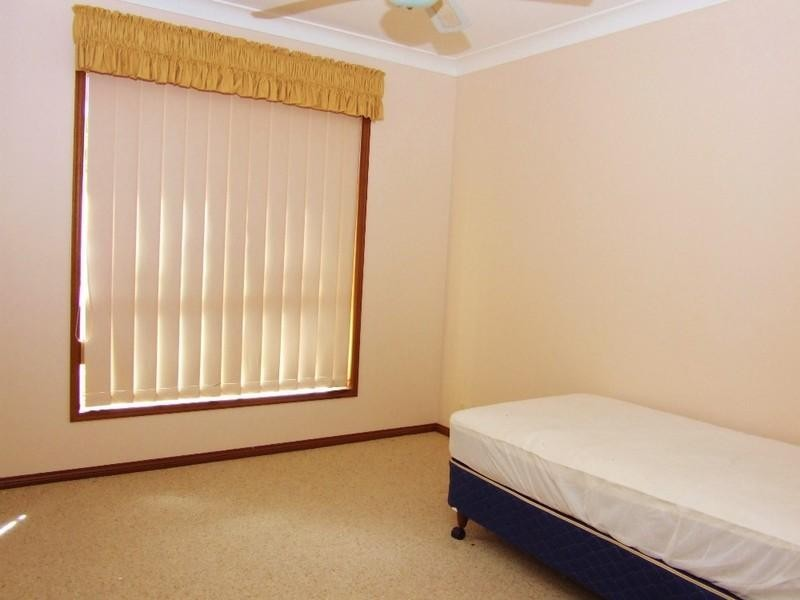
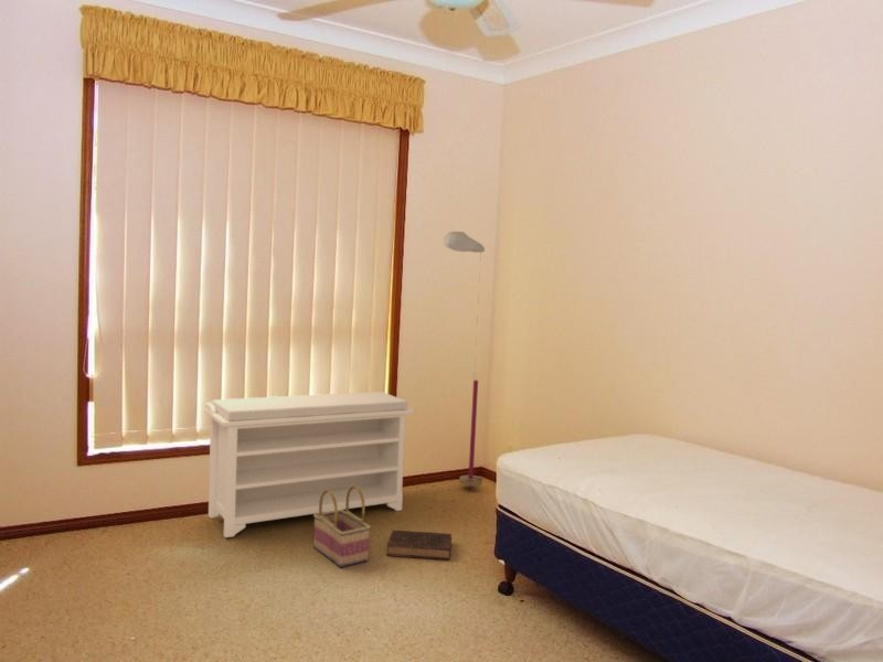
+ floor lamp [443,231,486,491]
+ bench [203,391,415,538]
+ book [386,528,453,560]
+ basket [312,485,372,568]
